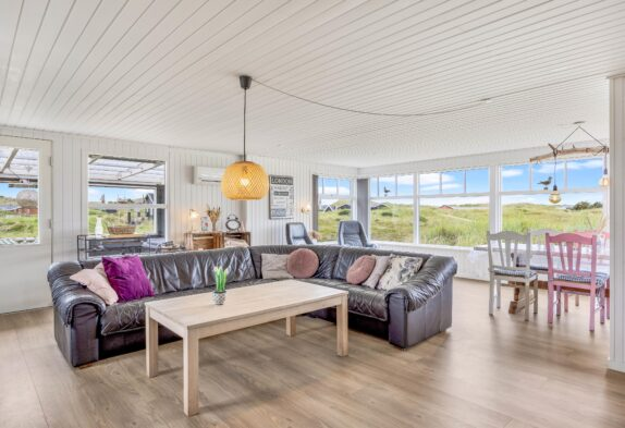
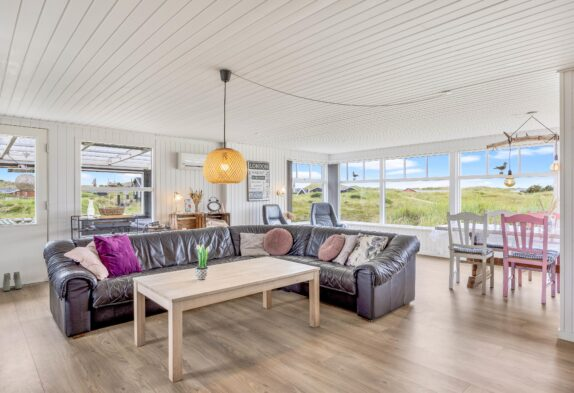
+ boots [2,271,23,292]
